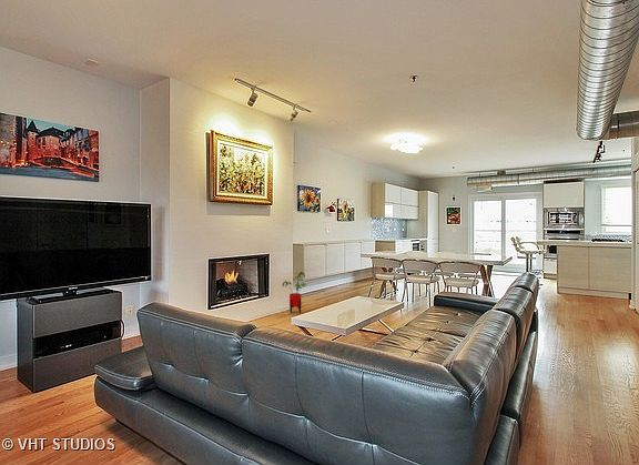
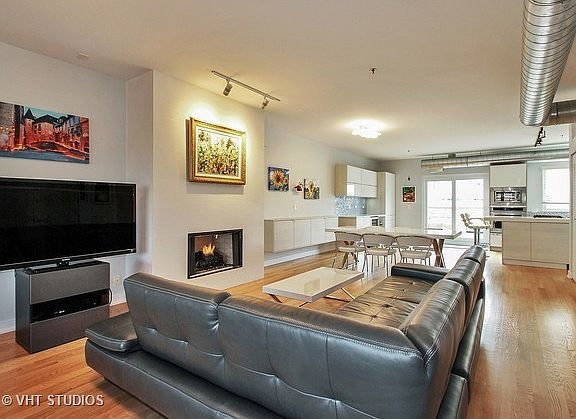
- house plant [282,271,307,314]
